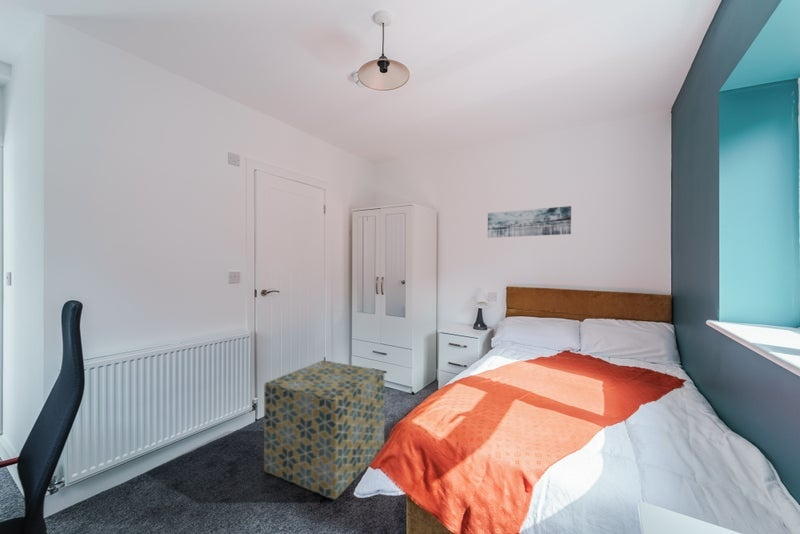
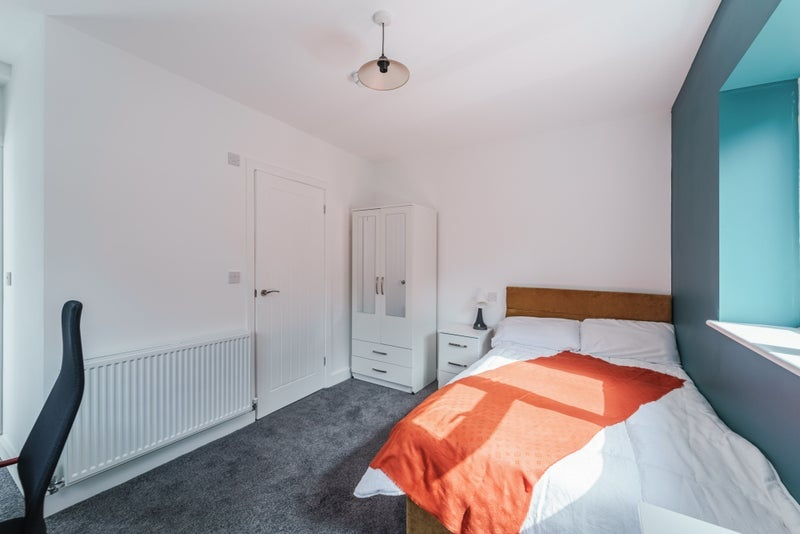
- storage ottoman [263,359,385,501]
- wall art [487,205,572,239]
